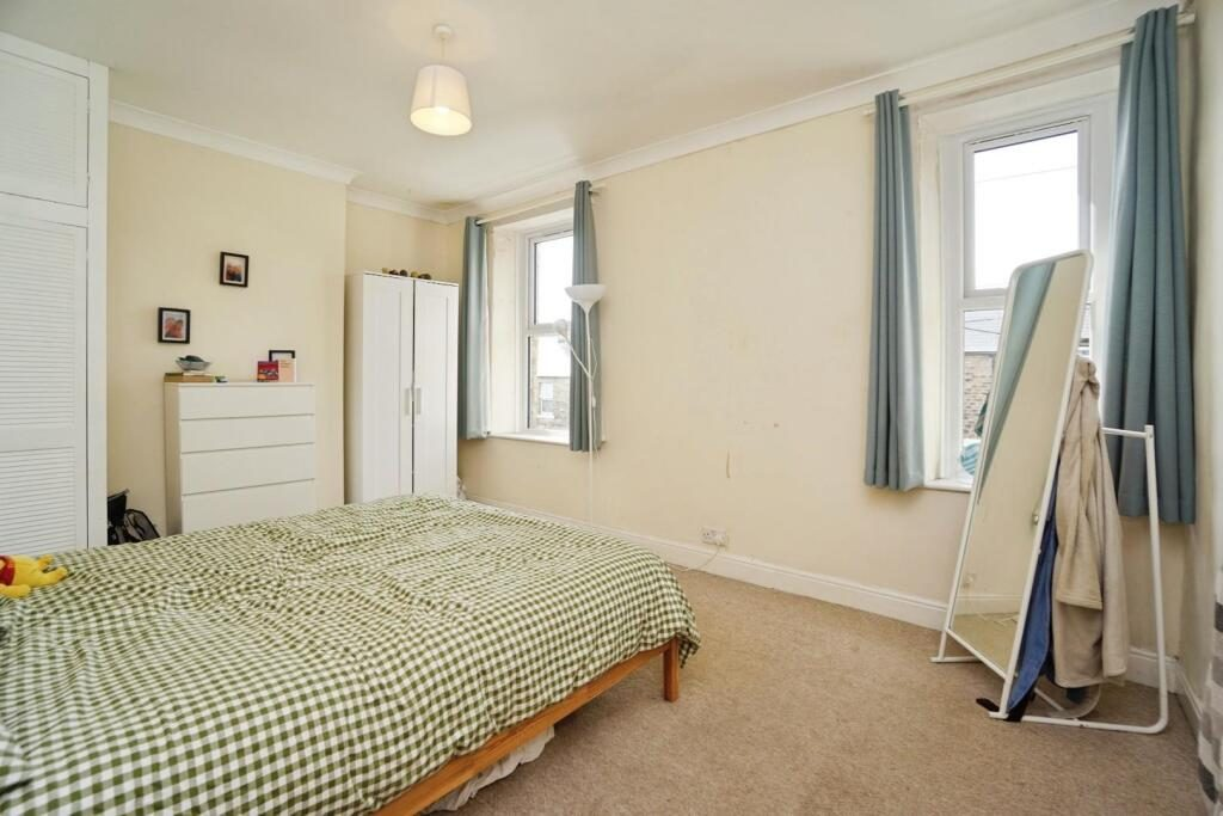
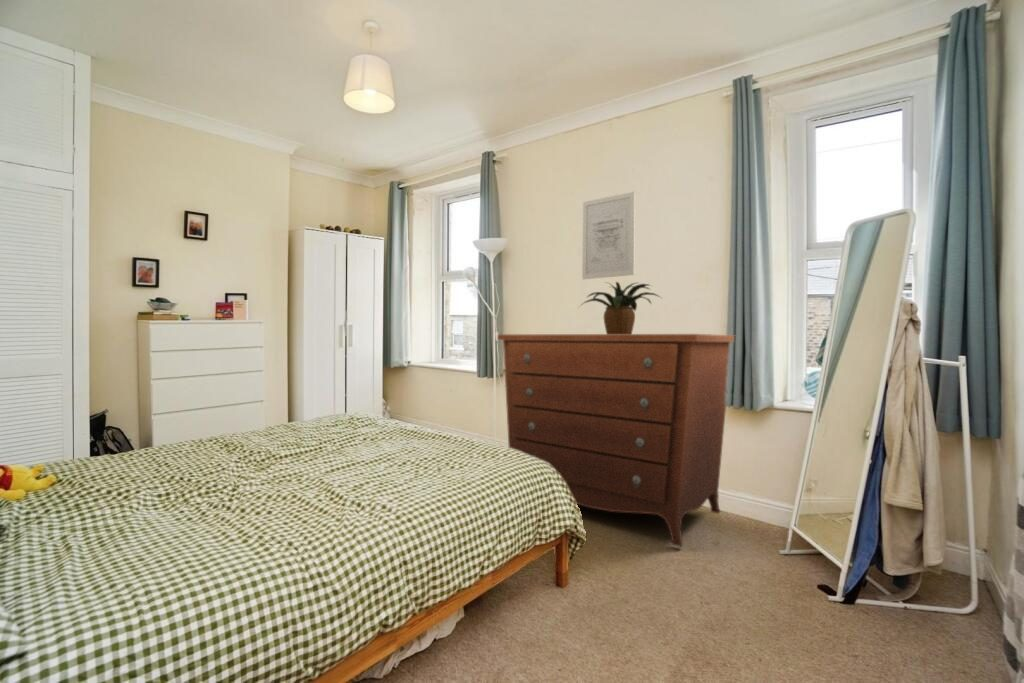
+ dresser [496,333,735,548]
+ wall art [581,191,636,280]
+ potted plant [578,281,662,334]
